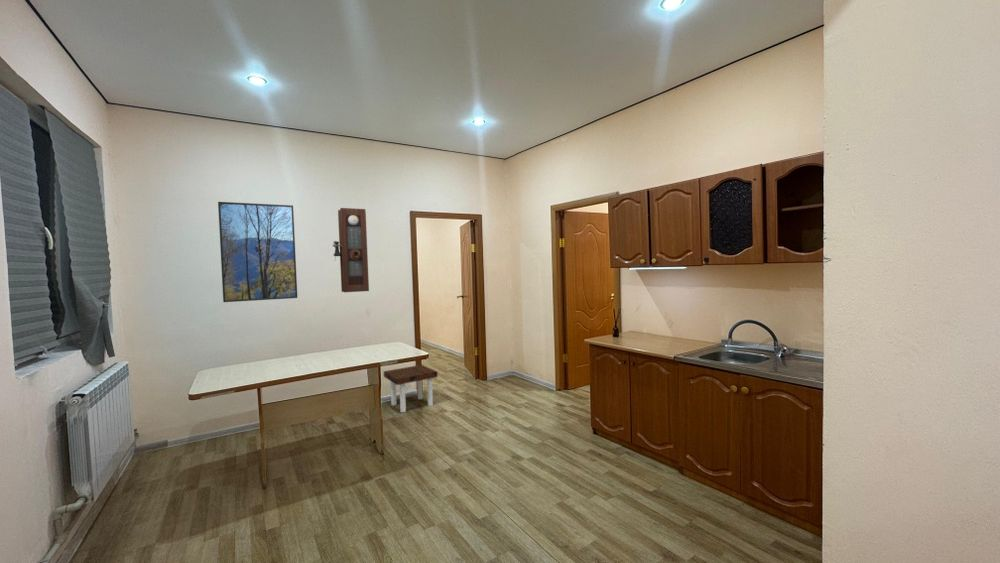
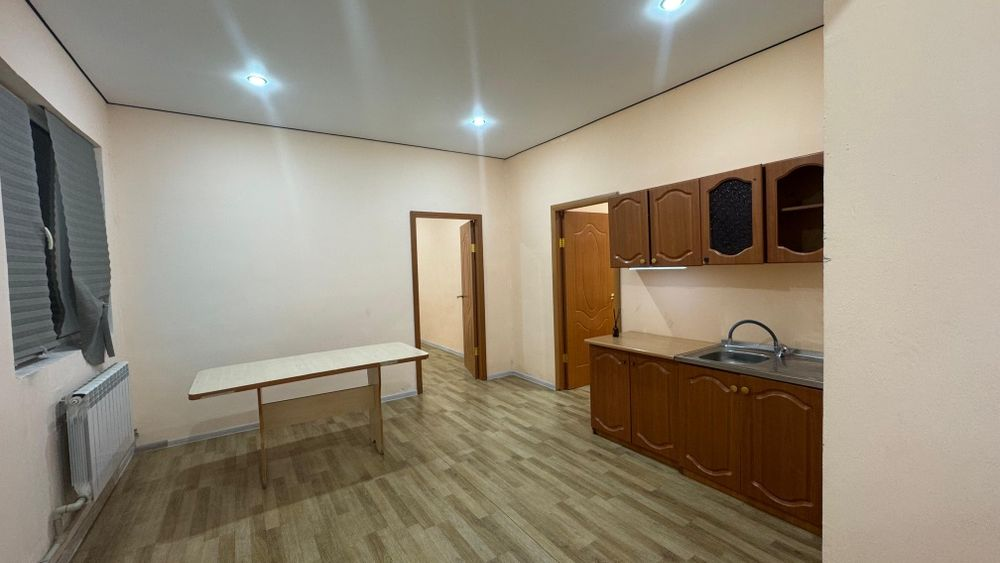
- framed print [217,201,298,303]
- side table [383,364,439,413]
- pendulum clock [332,207,370,293]
